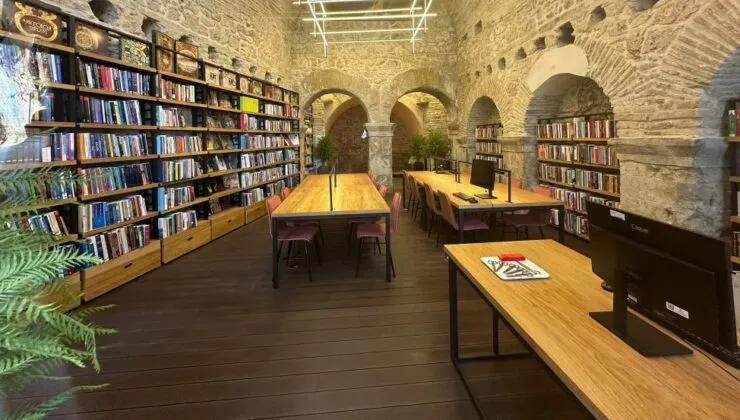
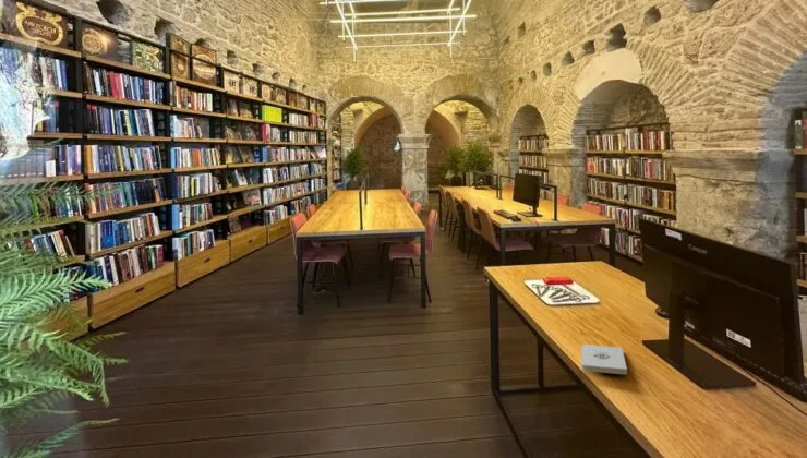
+ notepad [580,343,628,376]
